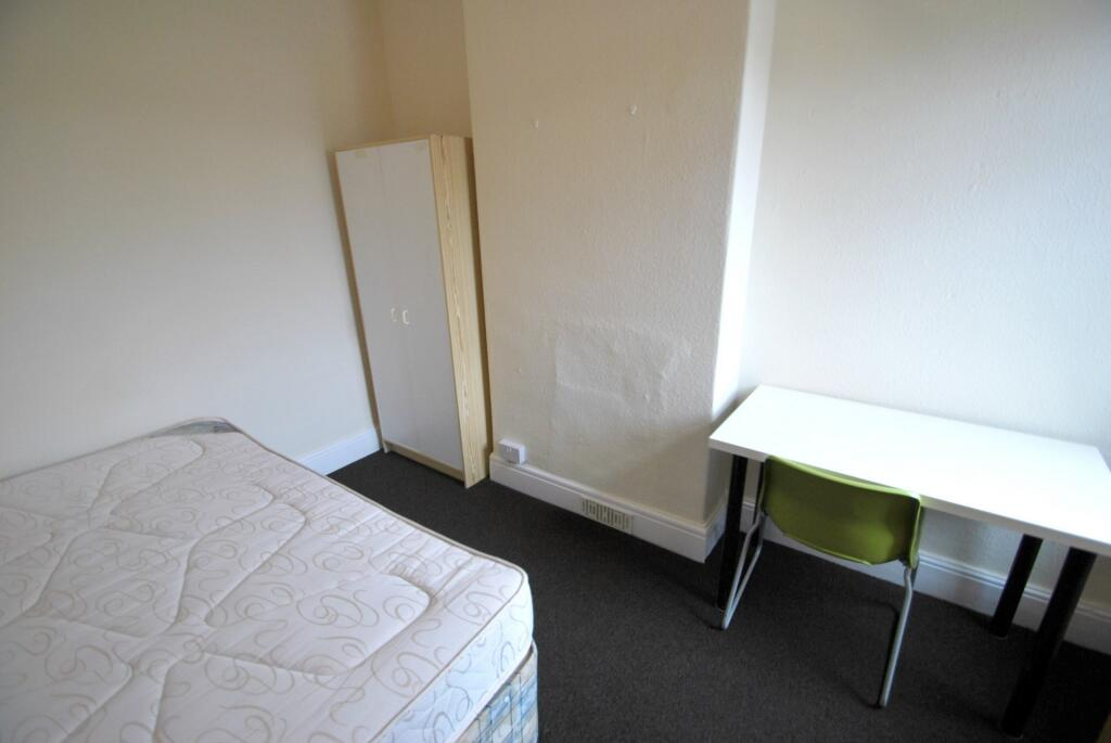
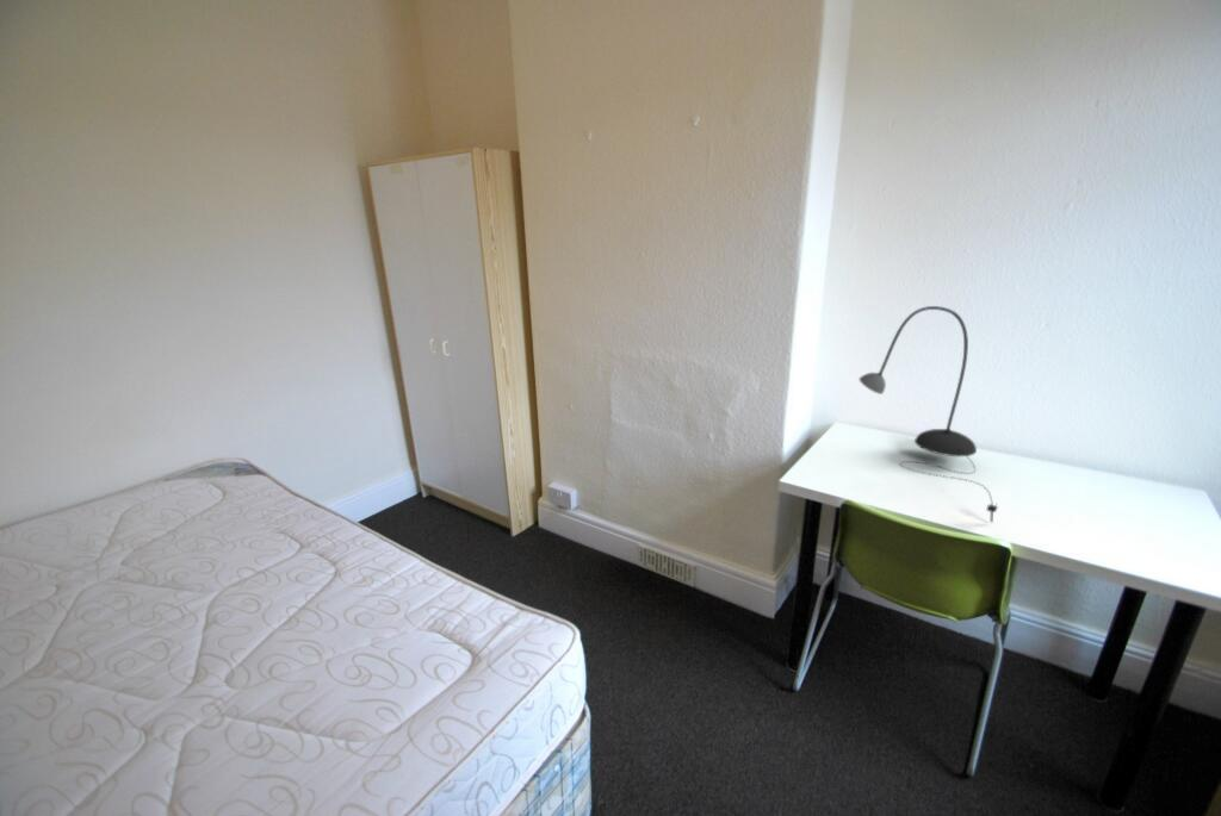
+ desk lamp [857,305,999,524]
